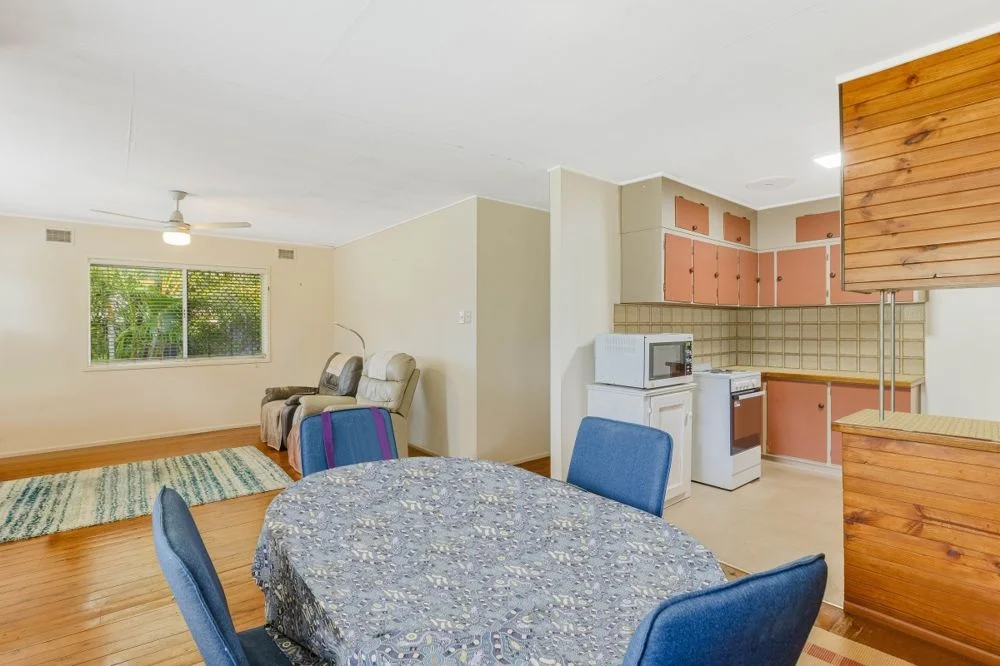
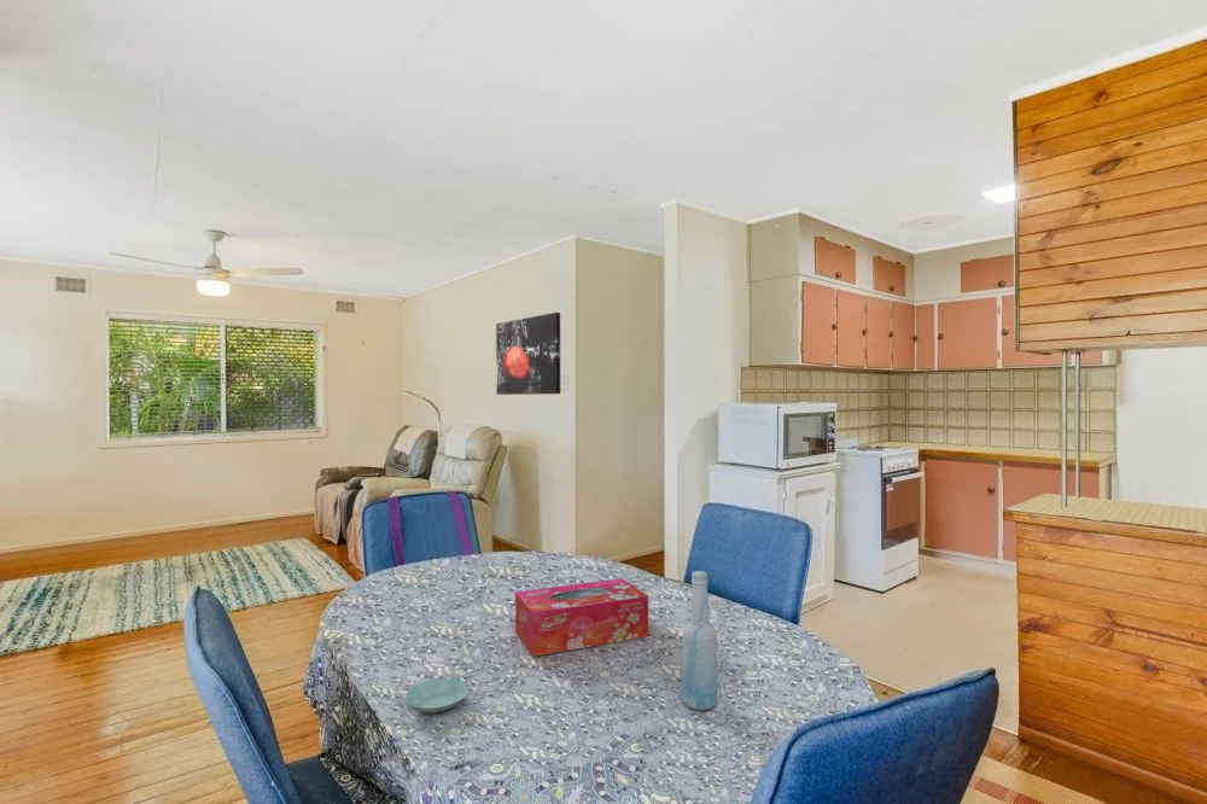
+ saucer [404,677,470,713]
+ bottle [681,570,718,711]
+ tissue box [514,577,649,658]
+ wall art [495,311,561,396]
